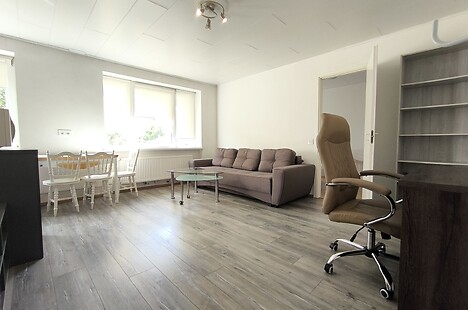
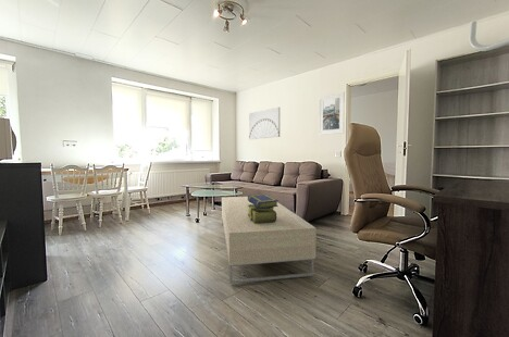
+ stack of books [247,194,280,224]
+ coffee table [221,196,318,285]
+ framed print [318,91,346,136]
+ wall art [248,107,281,140]
